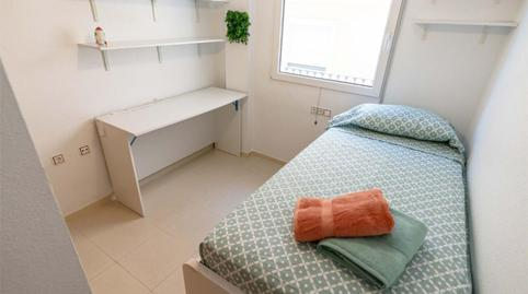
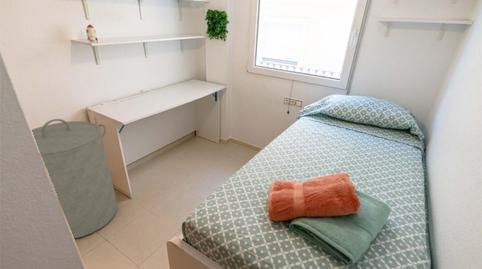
+ laundry hamper [31,118,119,239]
